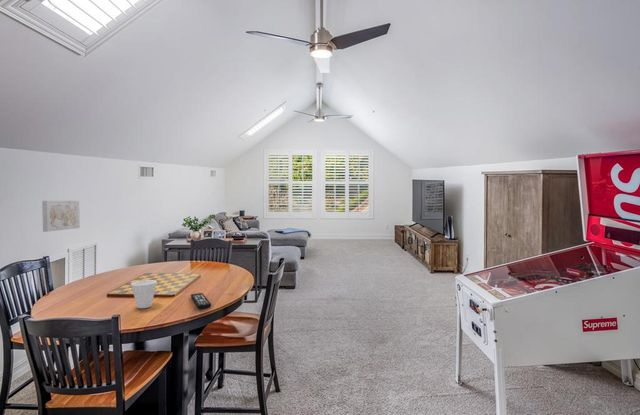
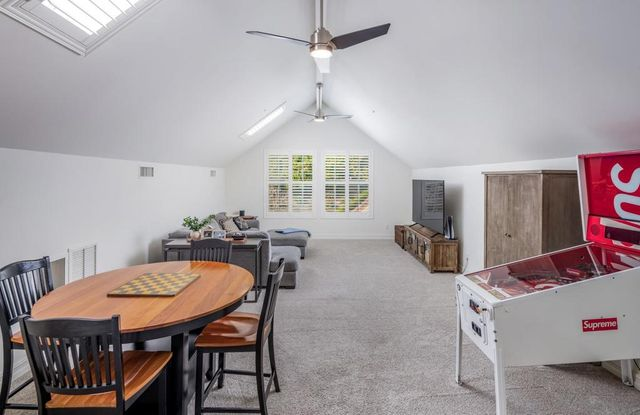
- remote control [190,292,212,310]
- cup [130,279,158,309]
- wall art [41,200,81,233]
